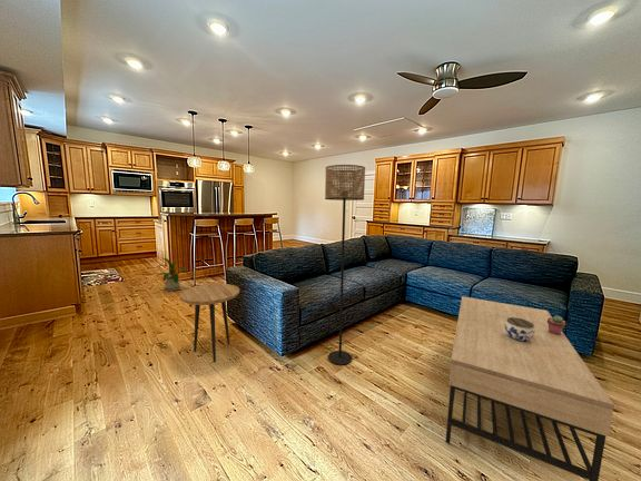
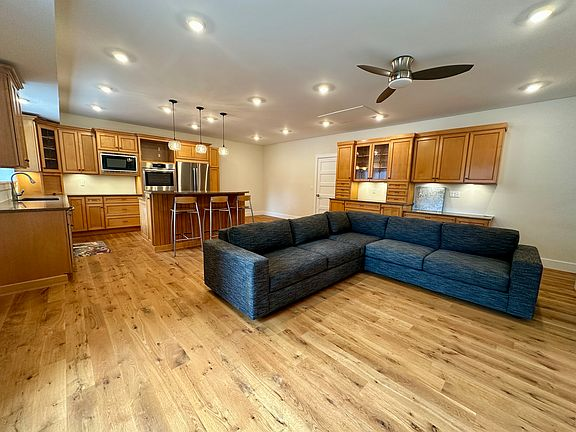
- potted succulent [548,315,566,335]
- floor lamp [324,164,366,366]
- side table [178,283,240,364]
- house plant [155,256,191,292]
- jar [505,317,535,342]
- coffee table [445,295,615,481]
